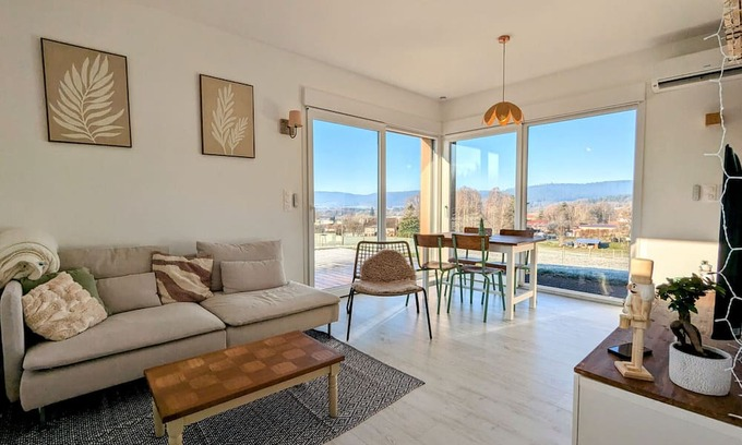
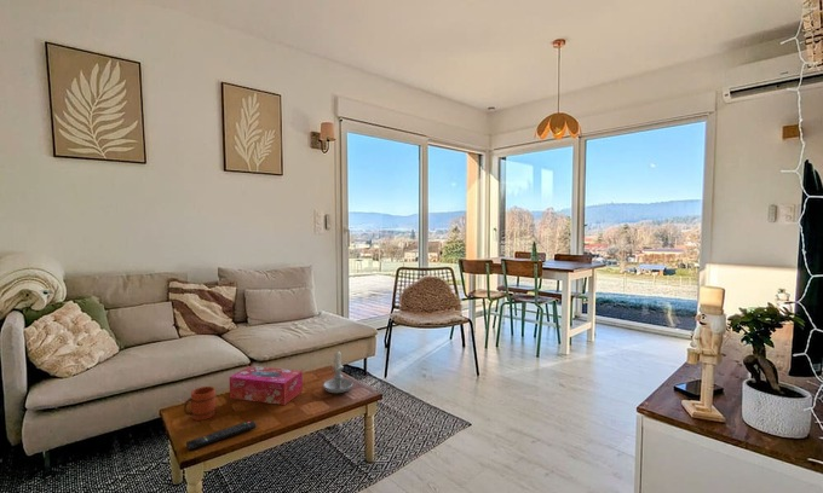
+ mug [183,385,218,422]
+ tissue box [229,365,304,406]
+ remote control [185,419,257,451]
+ candle [322,349,353,394]
